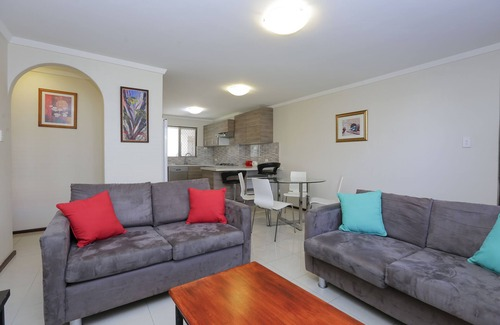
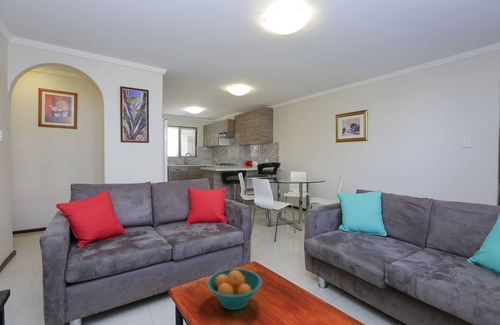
+ fruit bowl [206,268,263,311]
